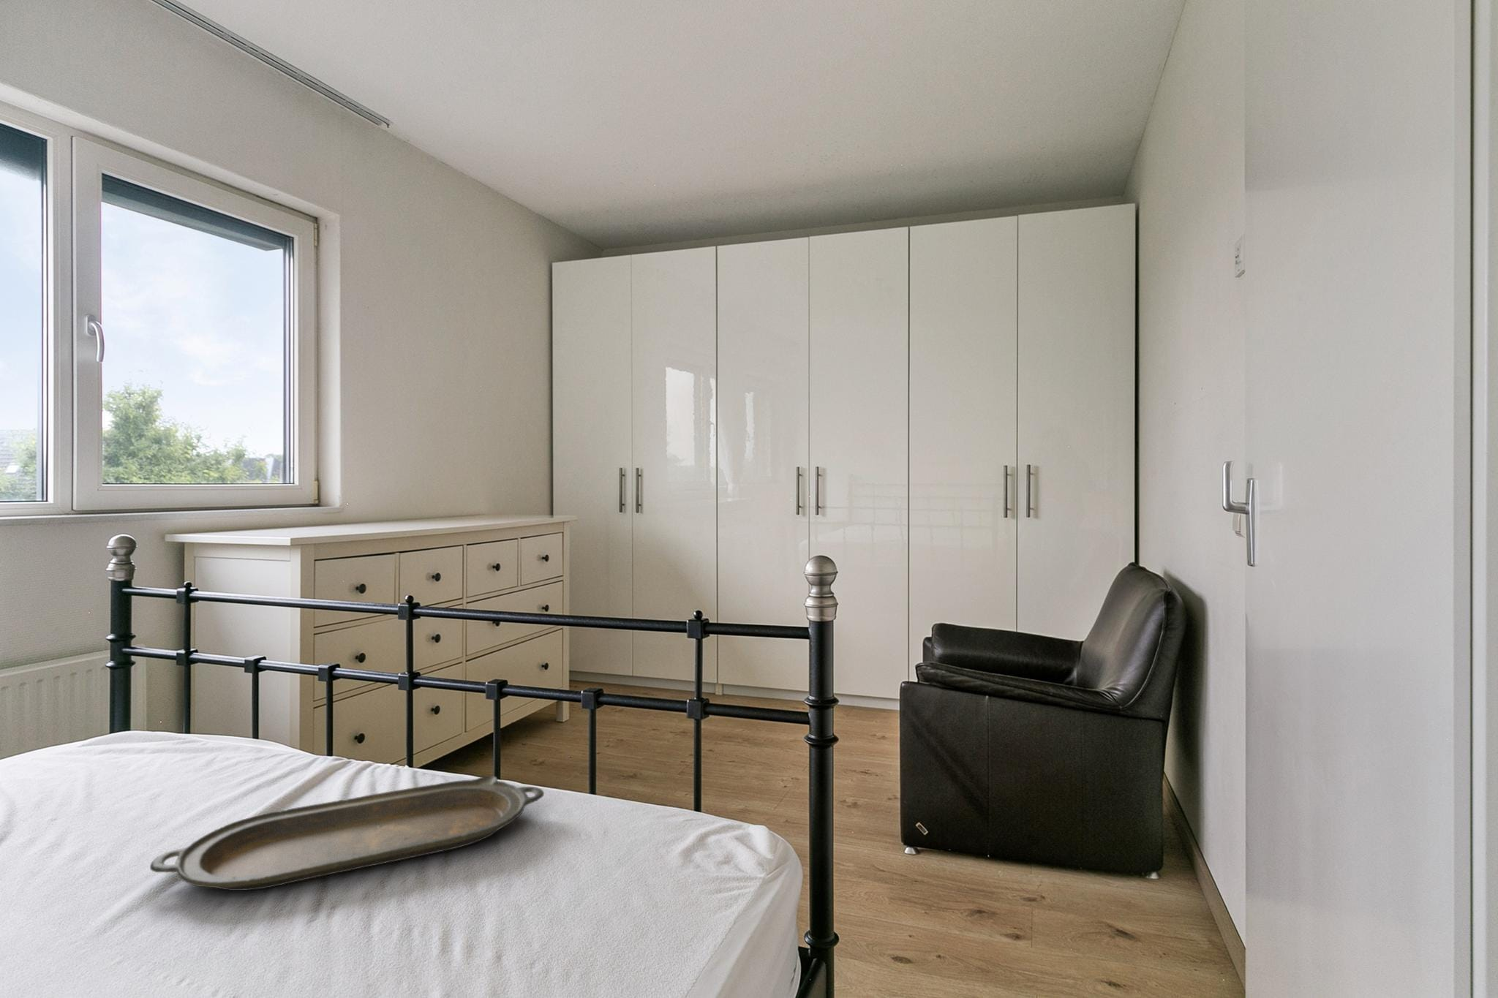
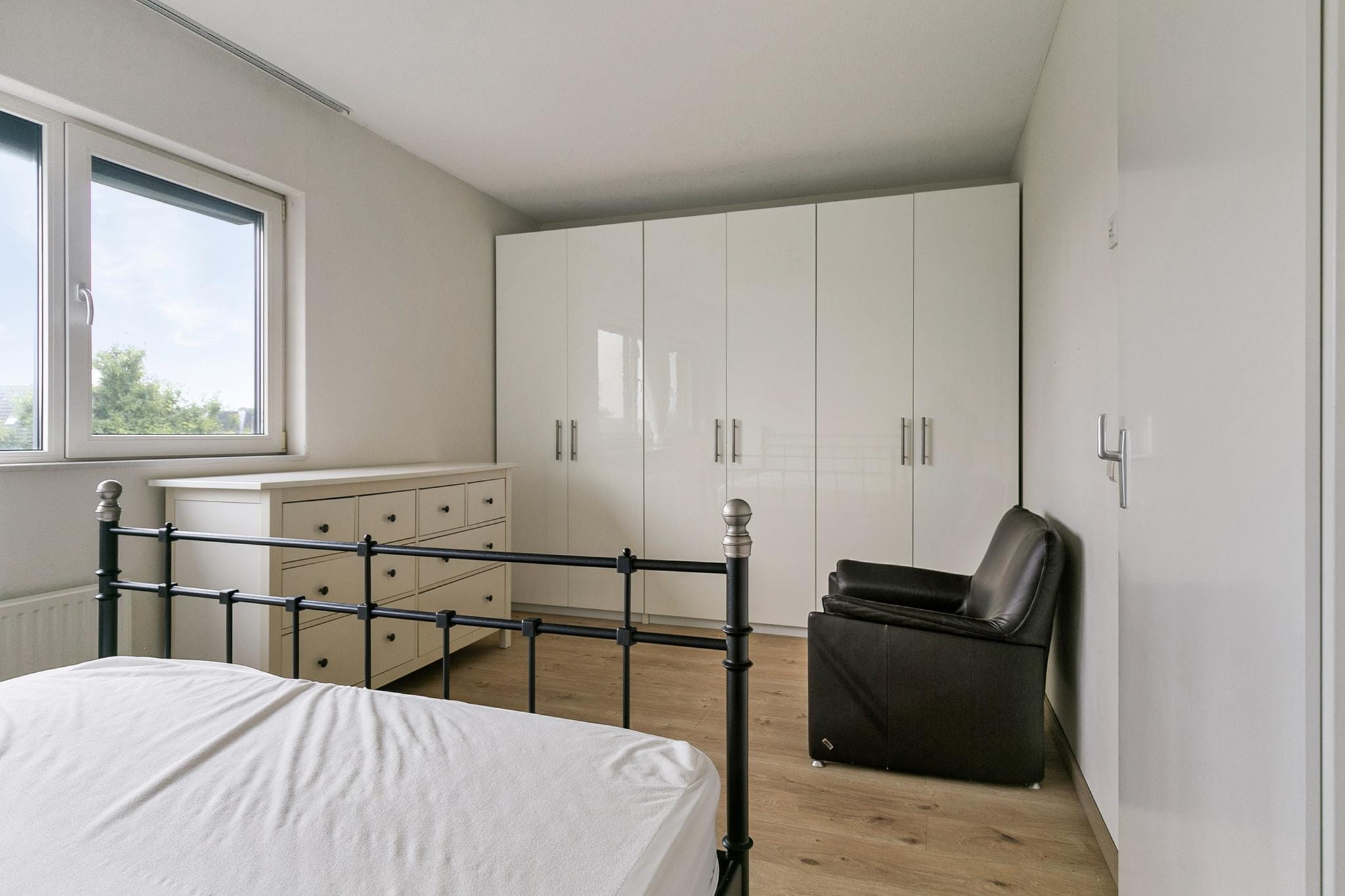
- serving tray [149,775,545,891]
